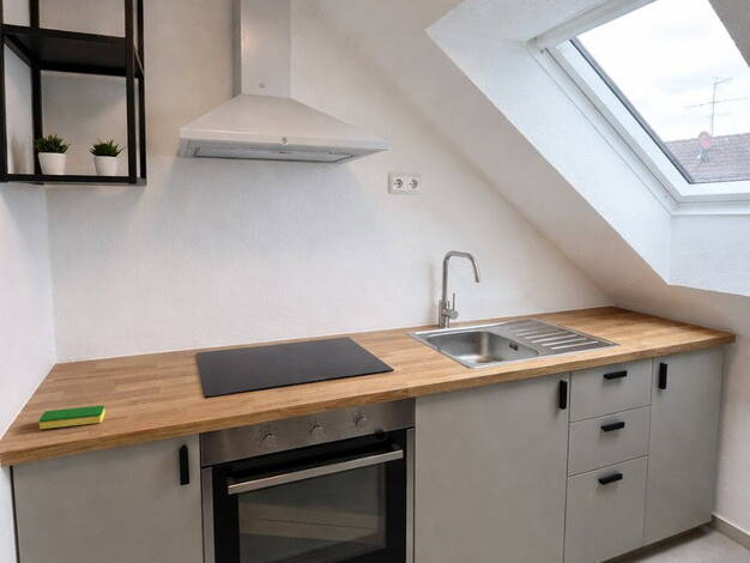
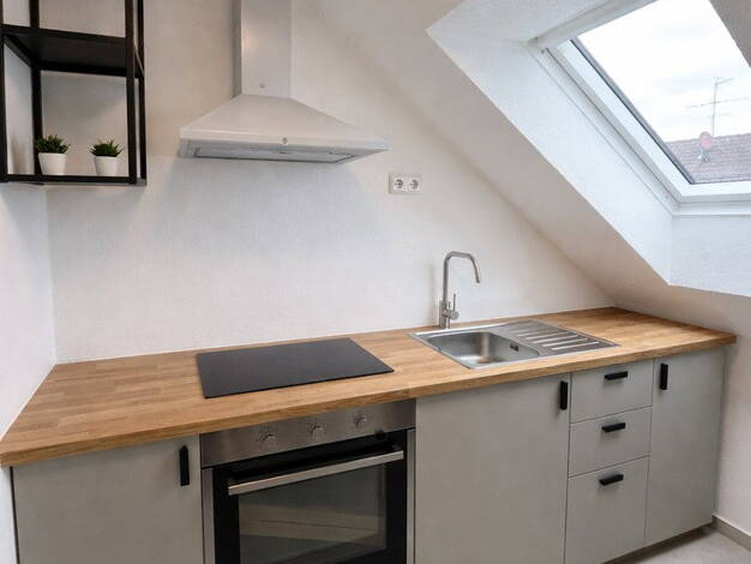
- dish sponge [38,405,107,430]
